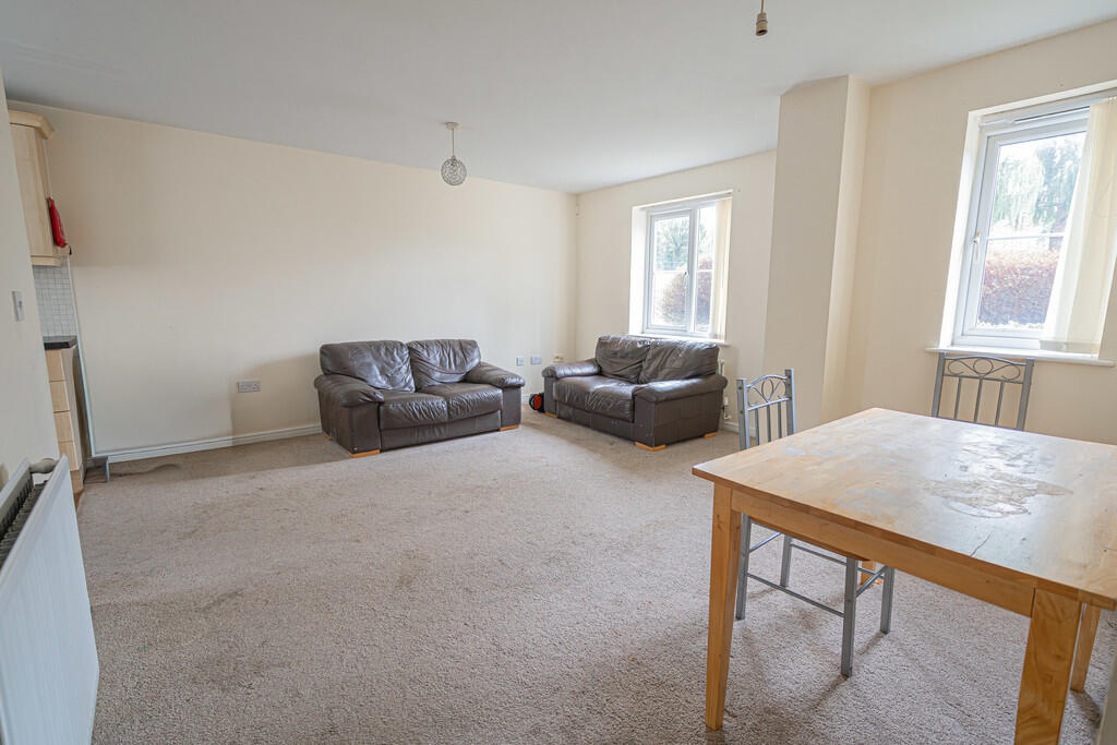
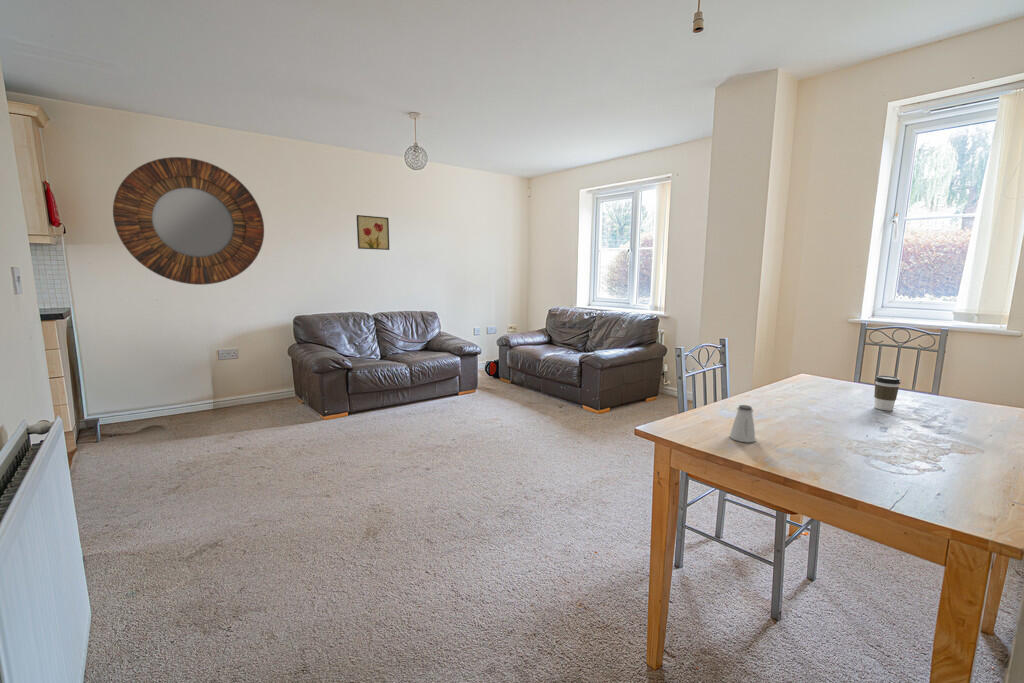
+ coffee cup [873,374,901,412]
+ wall art [356,214,390,251]
+ saltshaker [729,404,757,443]
+ home mirror [112,156,265,286]
